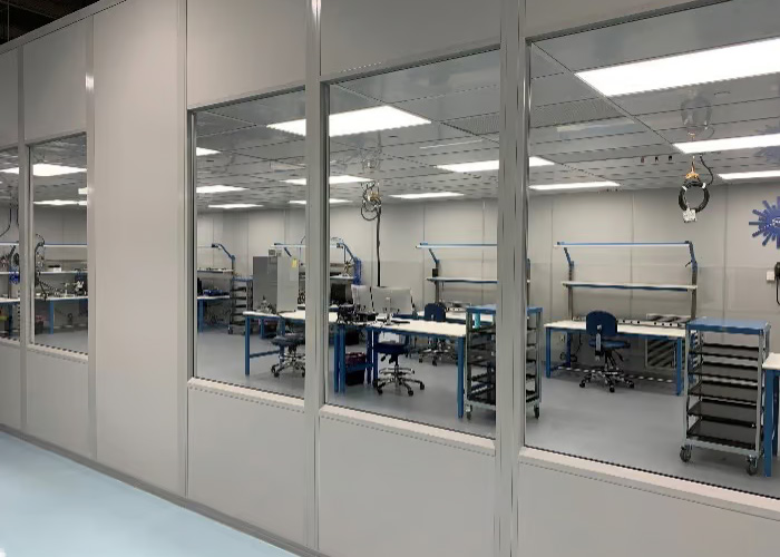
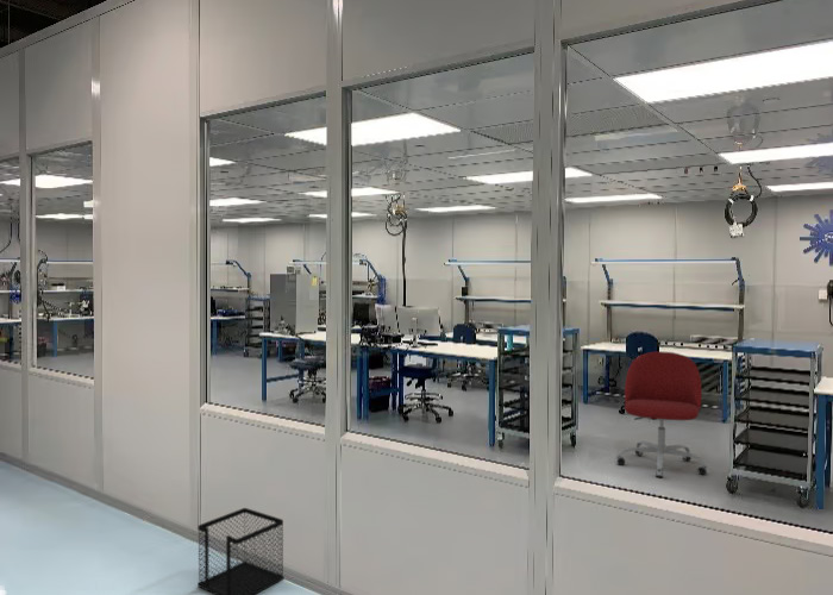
+ wastebasket [196,507,286,595]
+ office chair [615,350,709,478]
